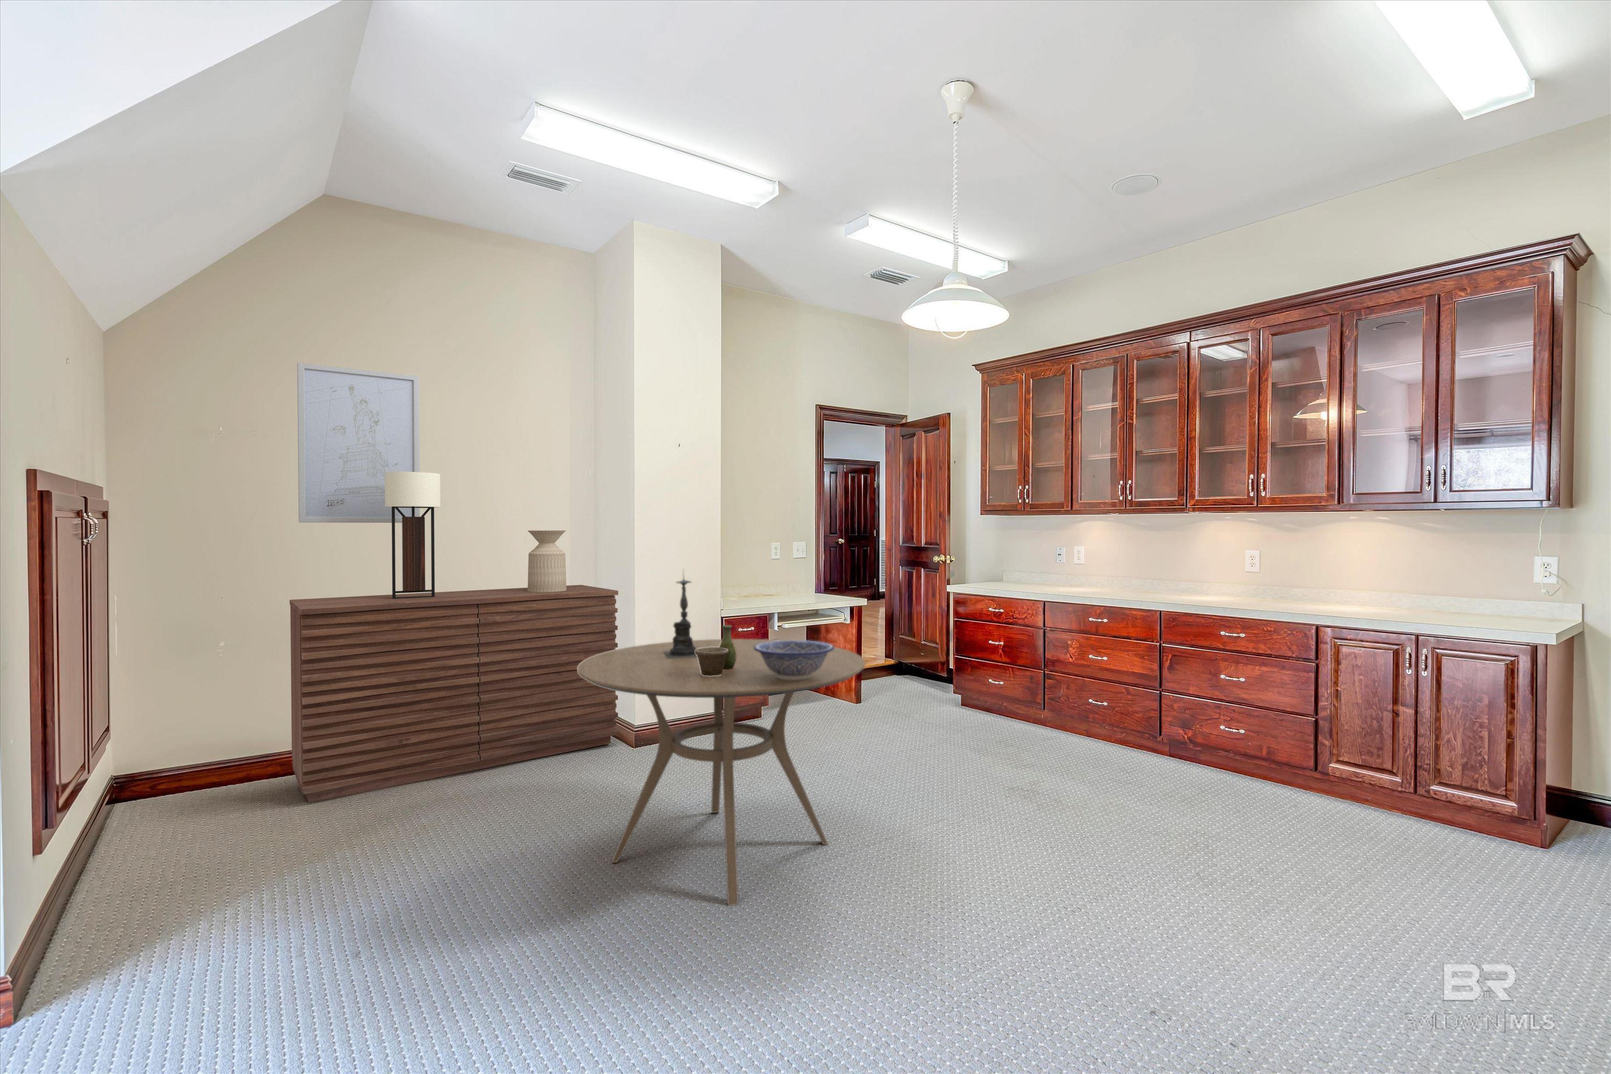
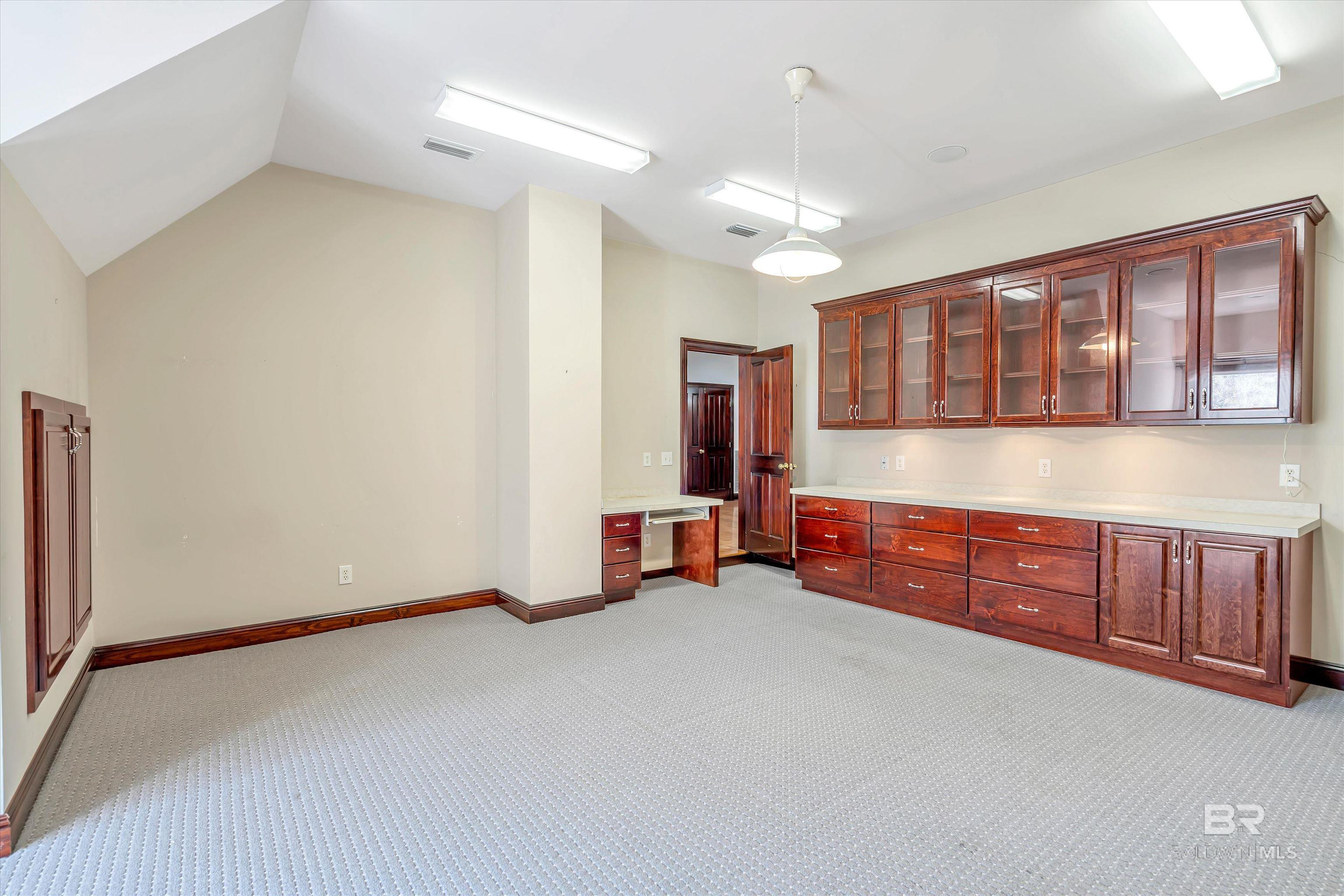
- decorative bowl [754,640,835,680]
- vase [695,625,736,676]
- wall sconce [385,471,441,599]
- sideboard [289,584,619,803]
- wall art [297,362,421,524]
- candle holder [663,568,698,658]
- side table [527,530,567,592]
- dining table [578,638,865,906]
